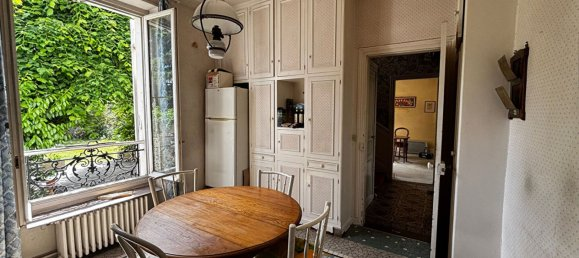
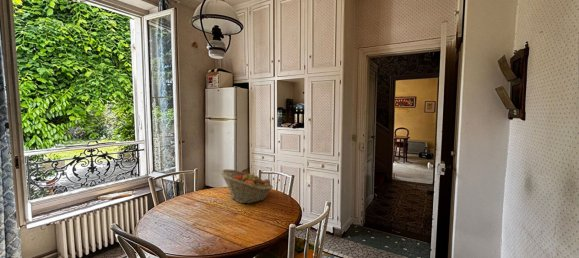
+ fruit basket [219,168,274,204]
